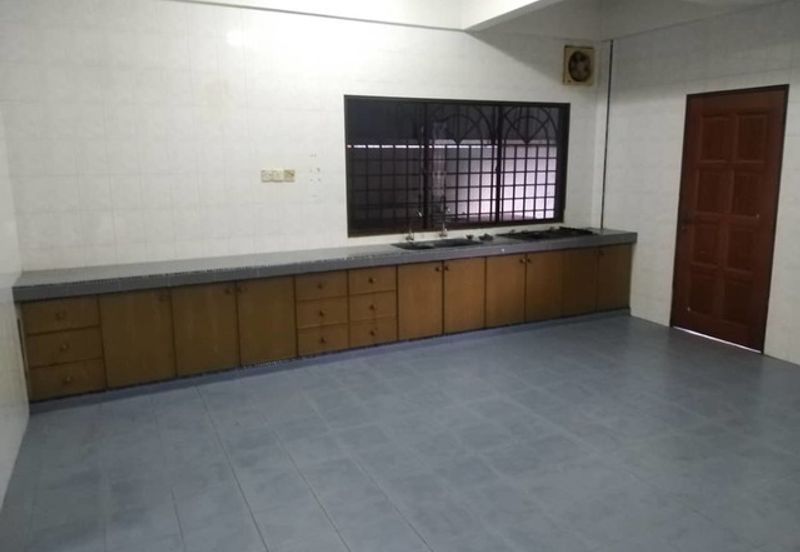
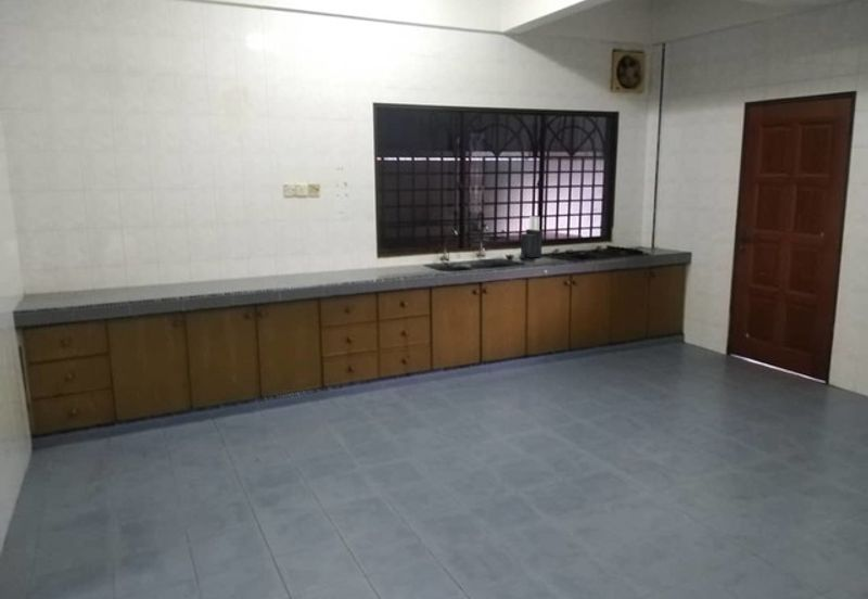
+ knife block [520,215,544,258]
